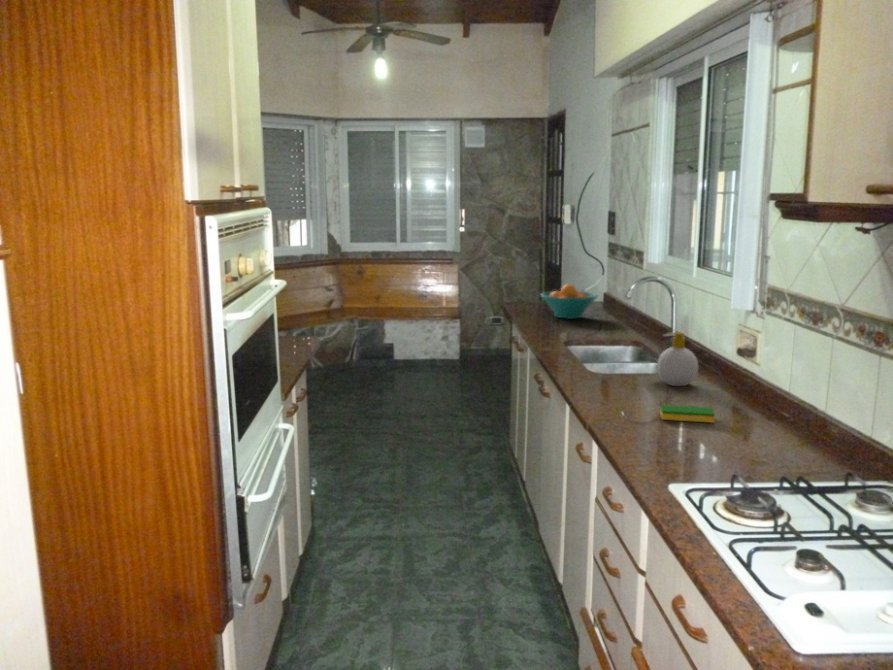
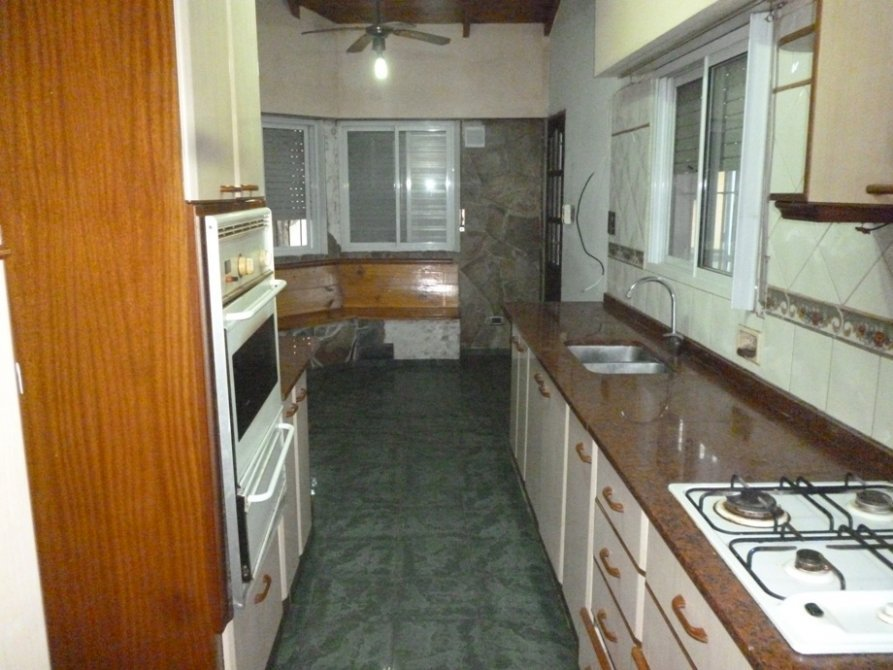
- soap bottle [656,331,699,387]
- dish sponge [659,404,716,424]
- fruit bowl [539,283,599,320]
